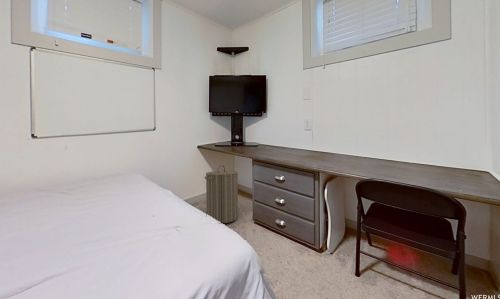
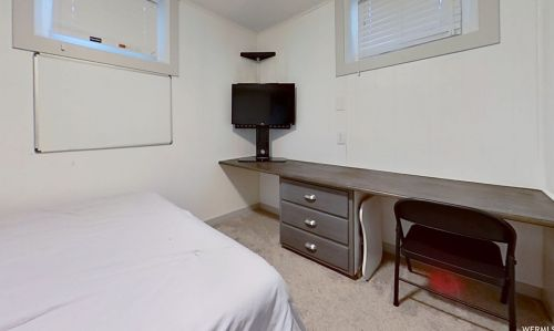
- laundry hamper [204,164,239,224]
